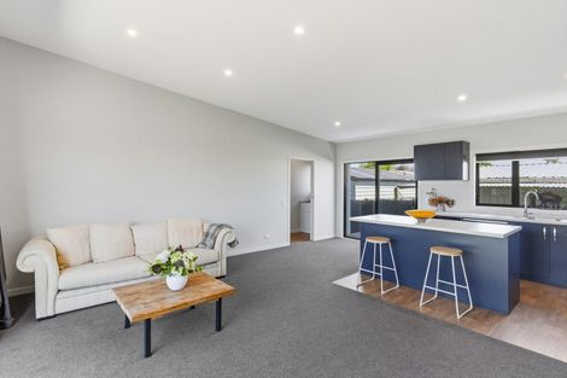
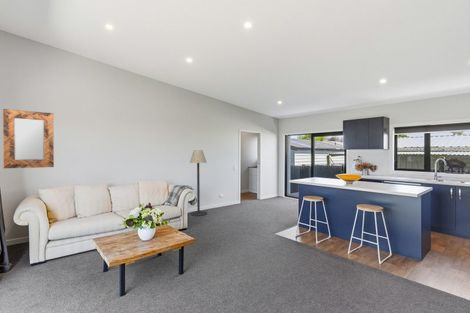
+ home mirror [2,108,55,169]
+ floor lamp [189,149,208,217]
